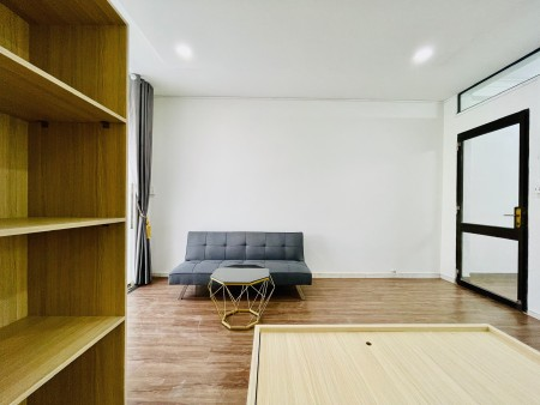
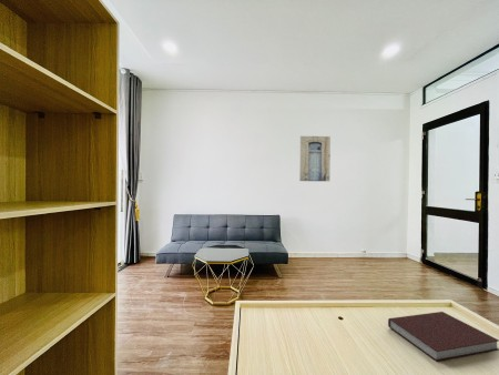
+ wall art [298,135,332,182]
+ notebook [387,311,499,363]
